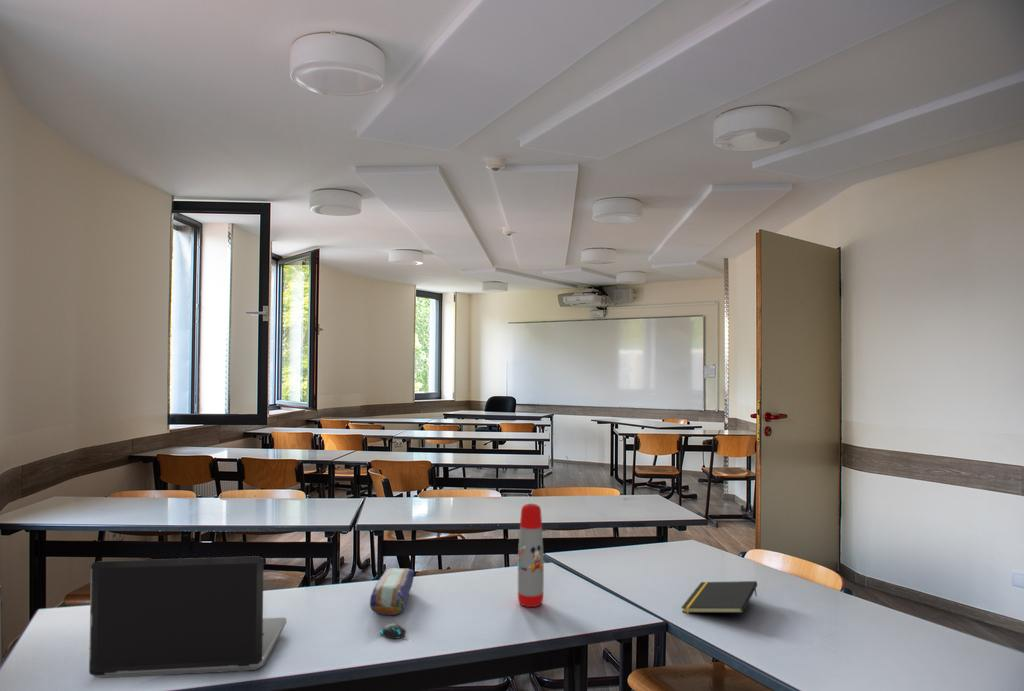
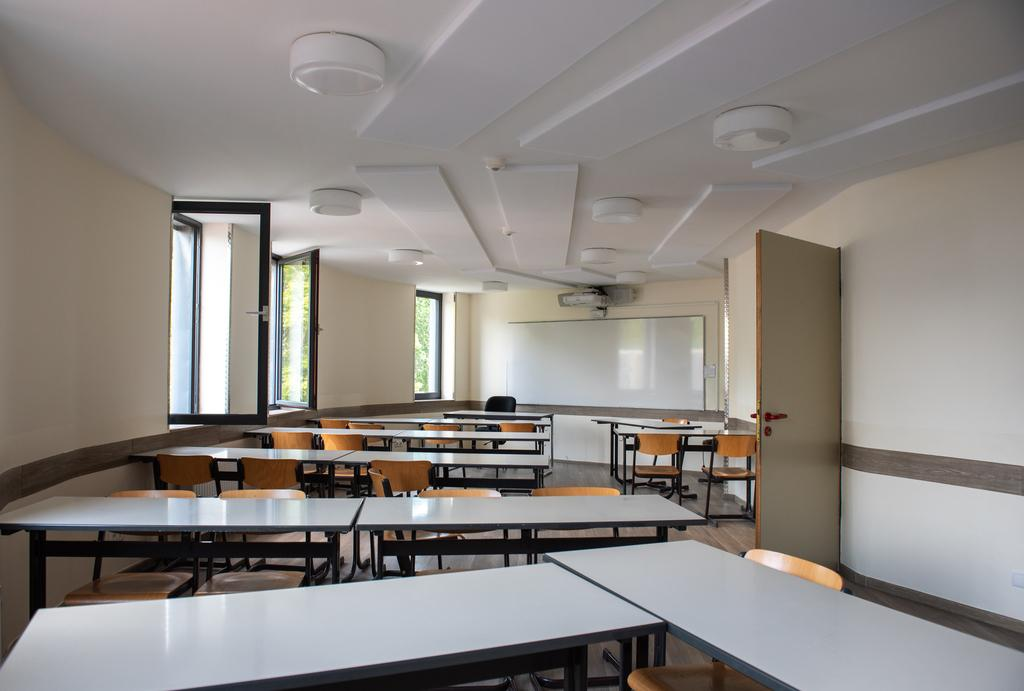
- notepad [680,580,758,614]
- mouse [379,622,408,641]
- pencil case [369,567,415,616]
- water bottle [517,503,545,608]
- laptop computer [88,555,288,679]
